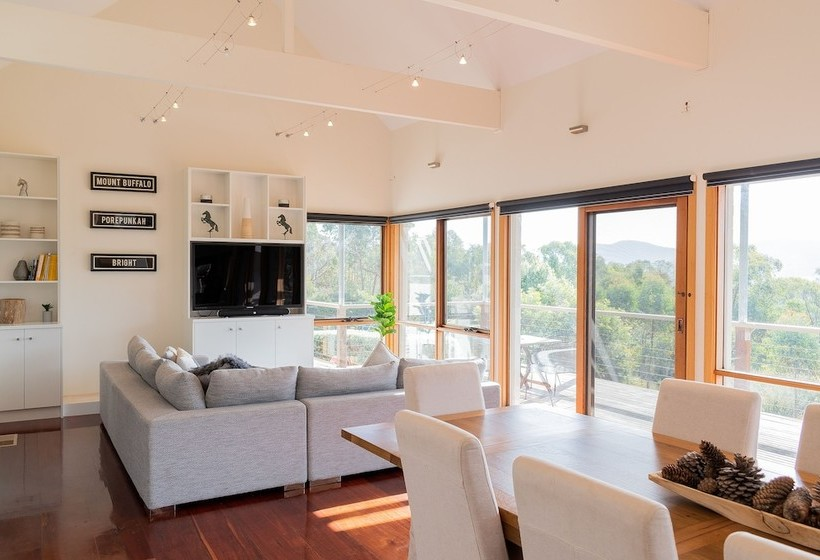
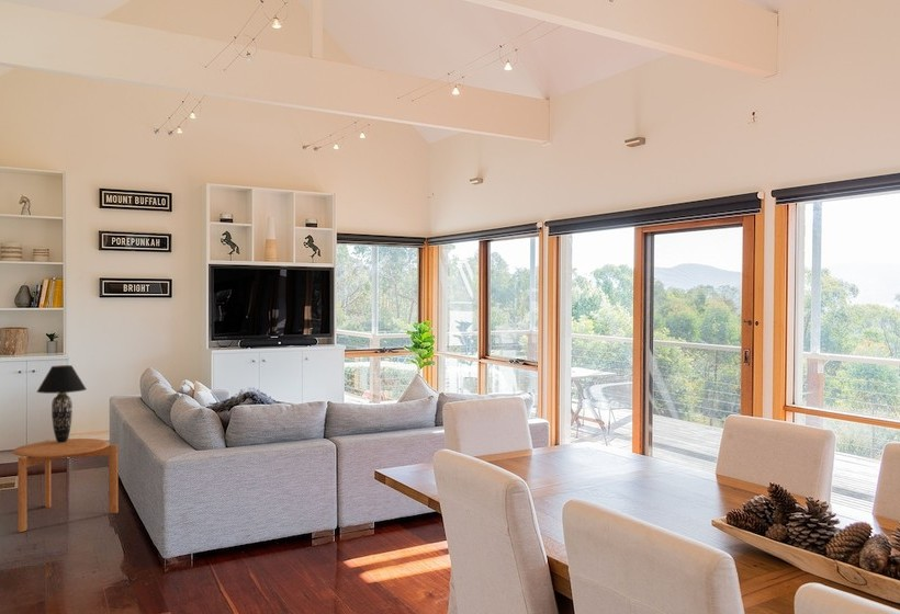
+ side table [11,437,119,533]
+ table lamp [35,364,88,443]
